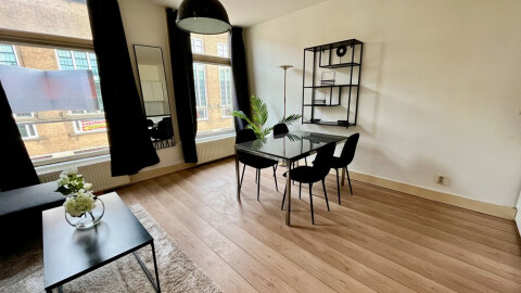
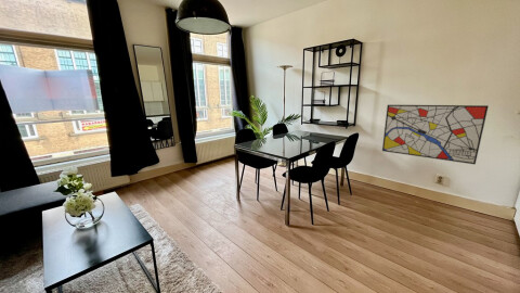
+ wall art [381,104,490,165]
